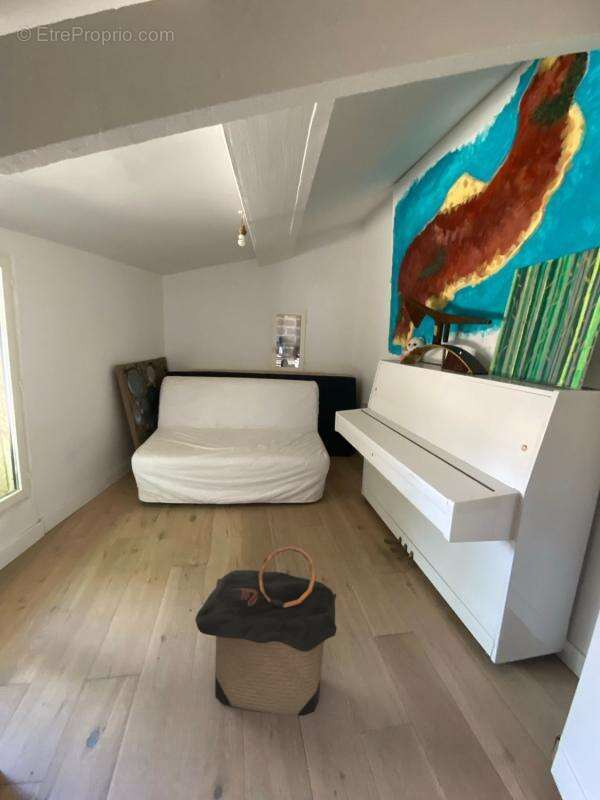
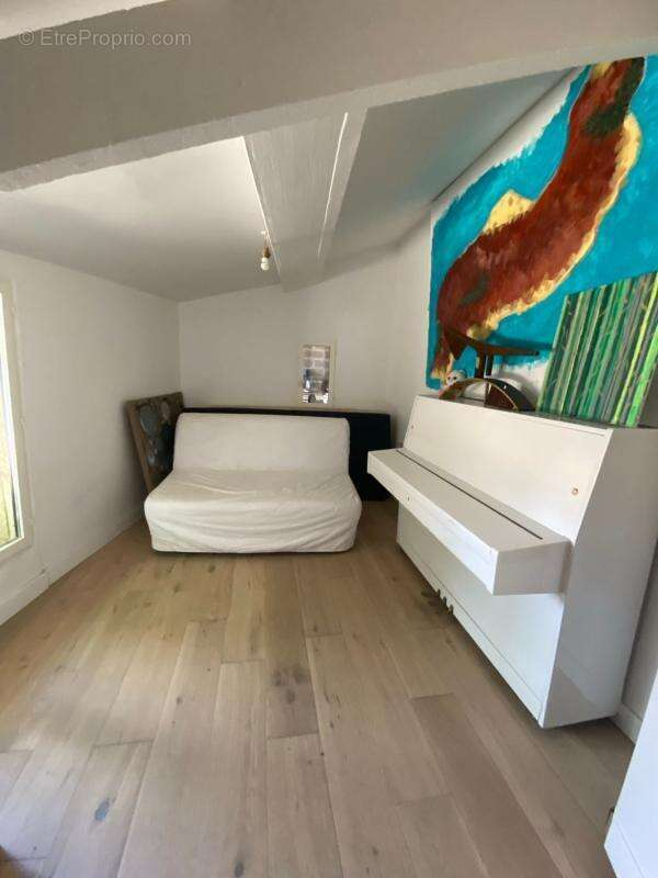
- laundry hamper [194,545,338,717]
